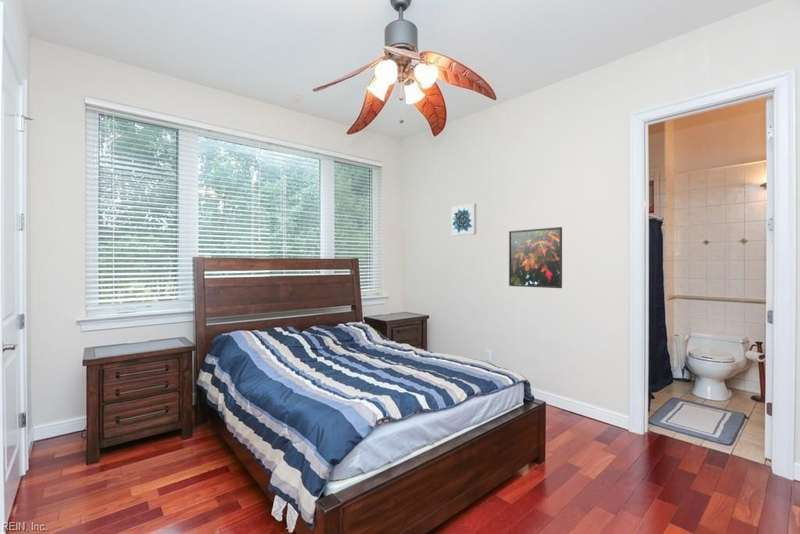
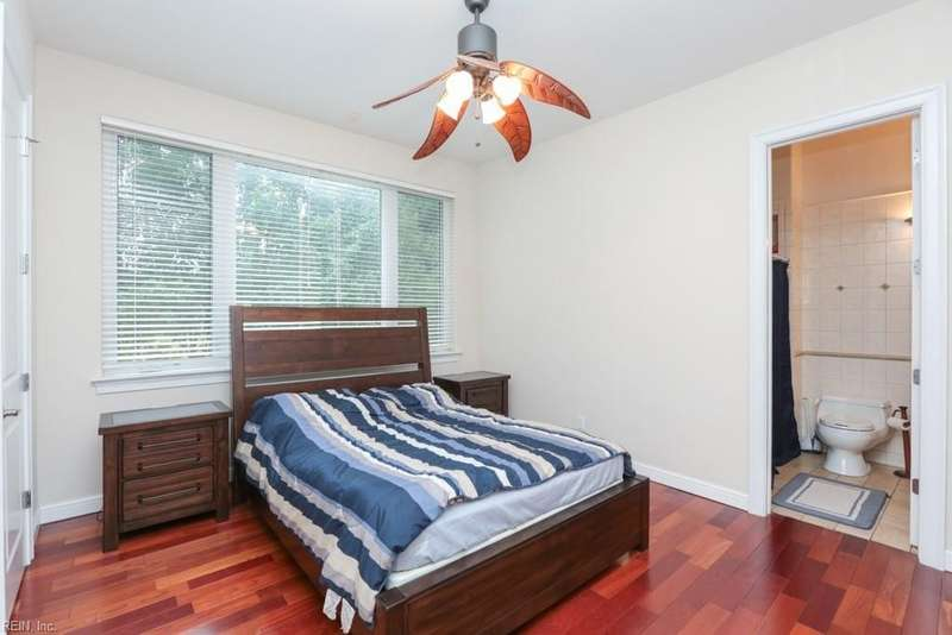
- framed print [508,226,563,289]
- wall art [450,202,477,237]
